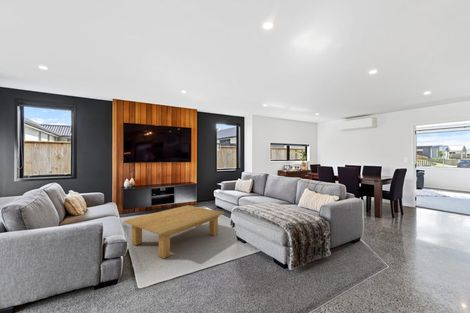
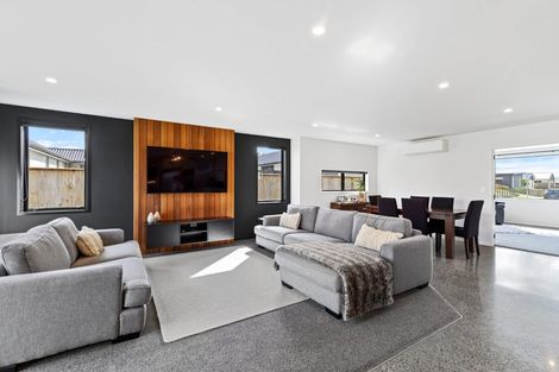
- coffee table [123,204,225,259]
